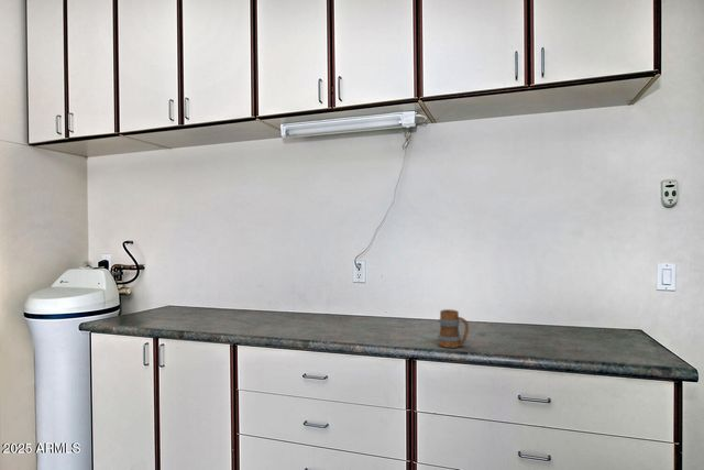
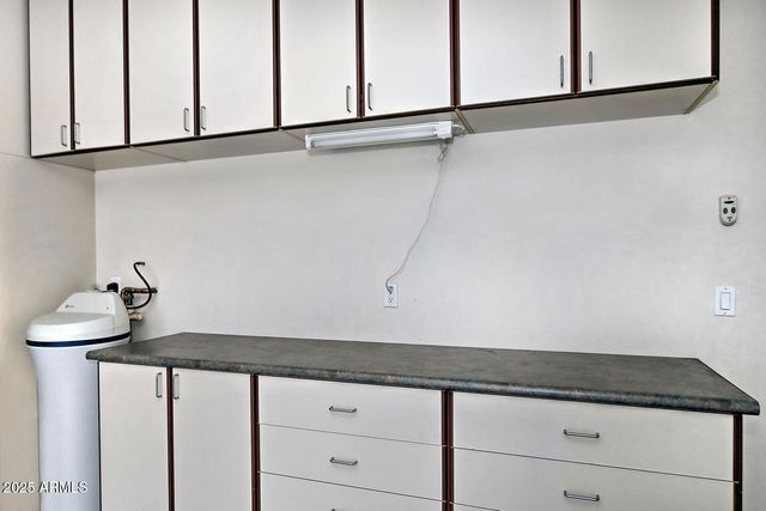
- mug [437,308,470,349]
